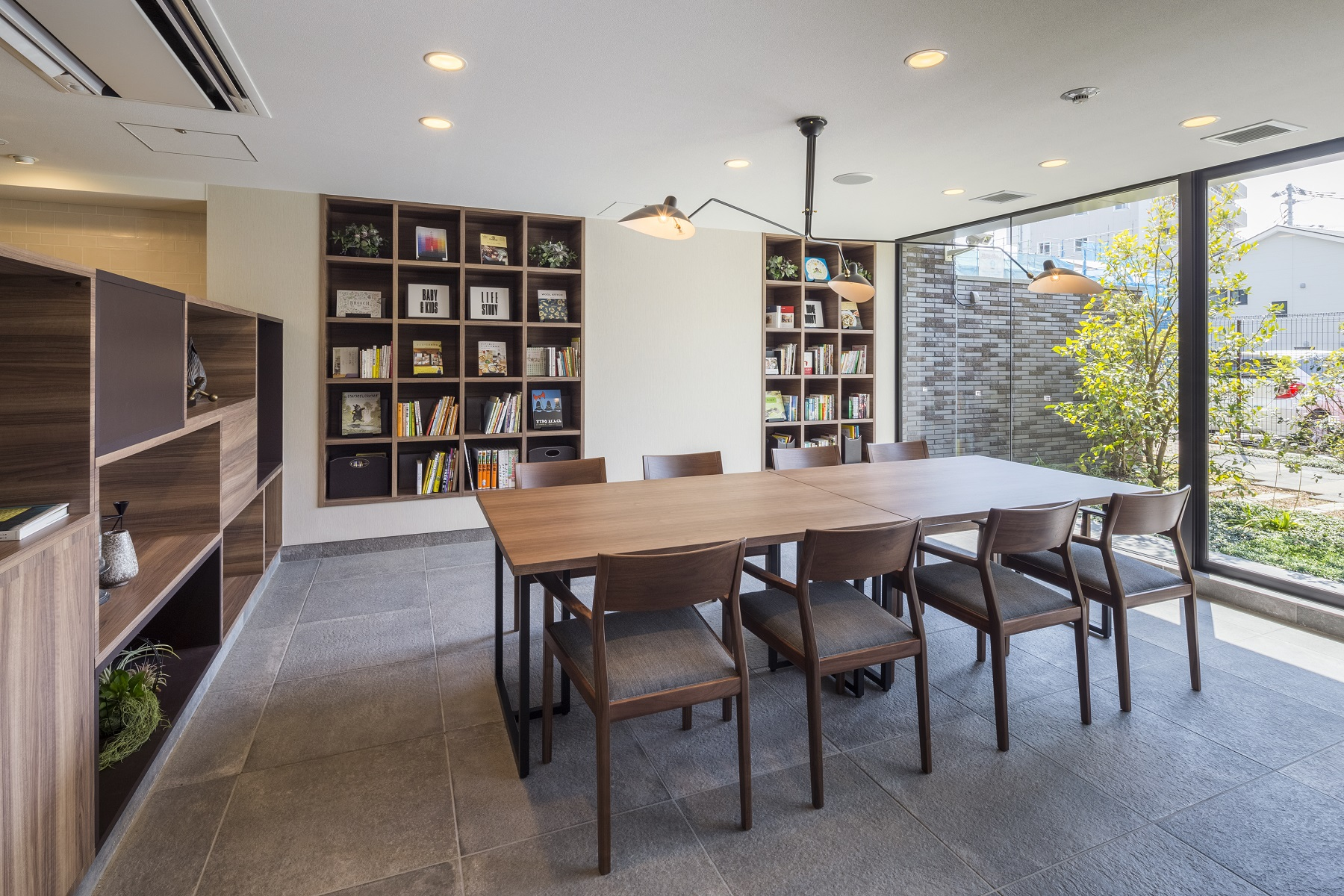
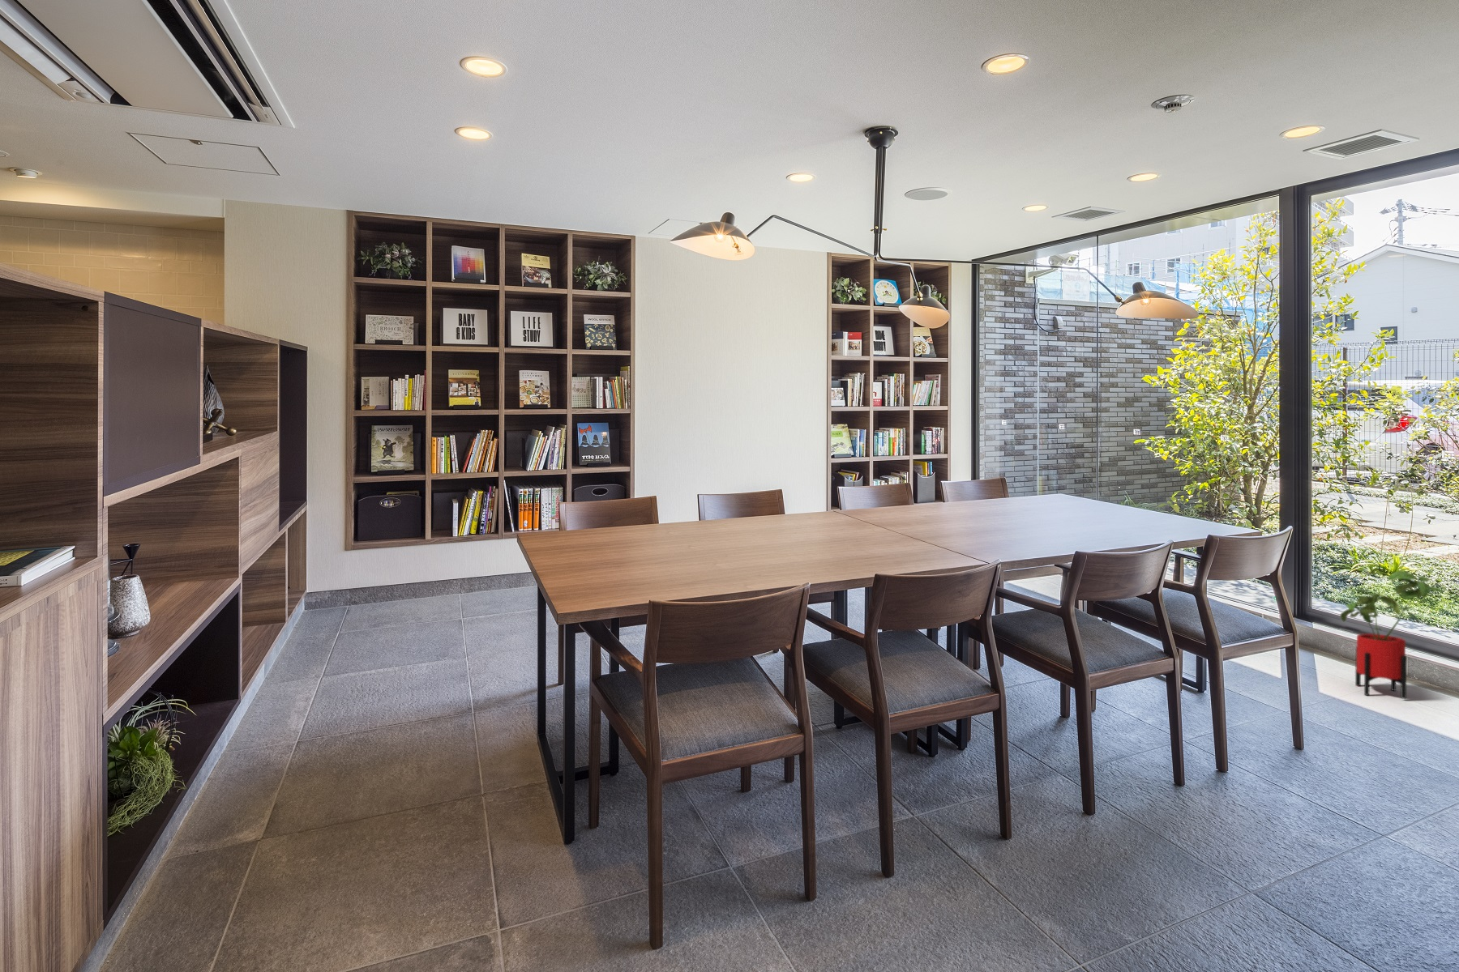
+ house plant [1339,571,1447,700]
